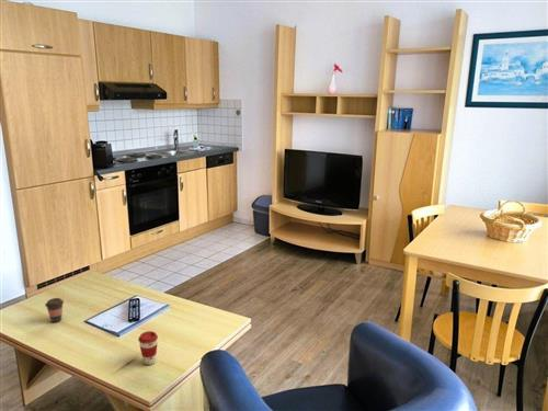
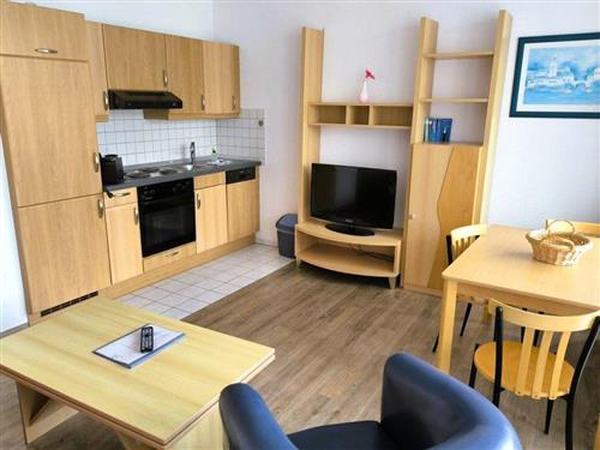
- coffee cup [137,330,159,366]
- coffee cup [44,297,65,323]
